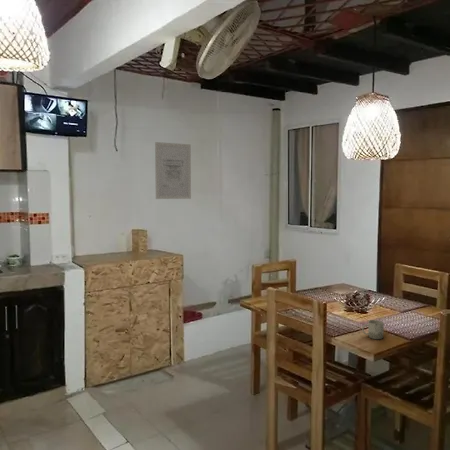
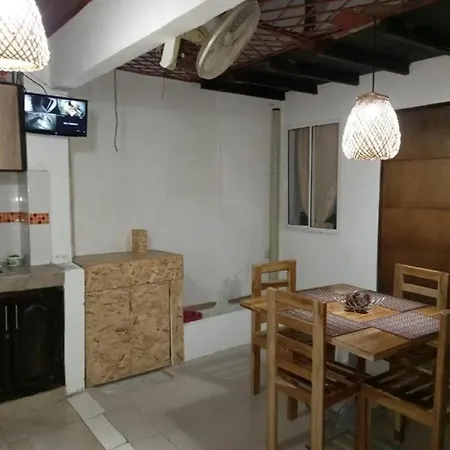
- wall art [154,141,192,200]
- cup [361,319,385,340]
